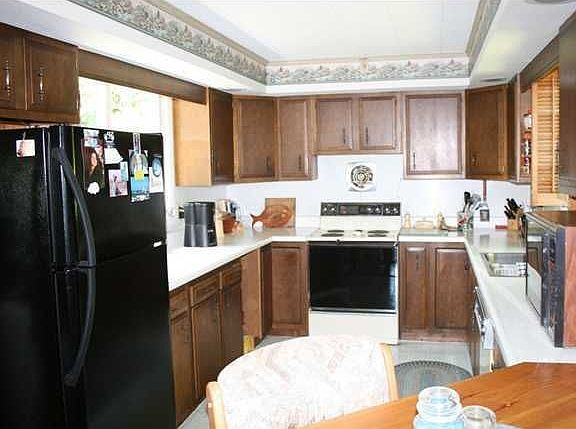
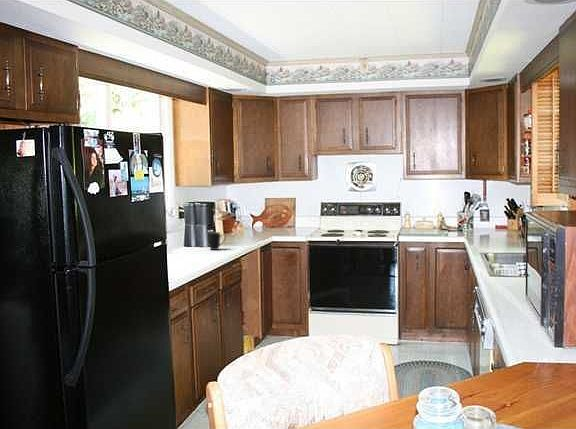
+ mug [207,231,227,251]
